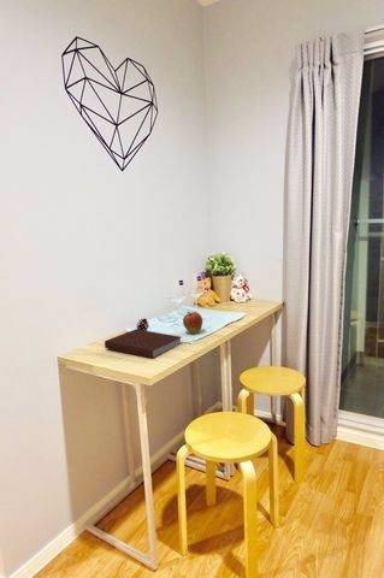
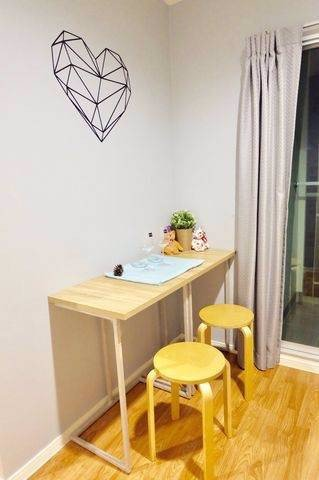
- apple [182,311,203,335]
- notebook [104,328,182,360]
